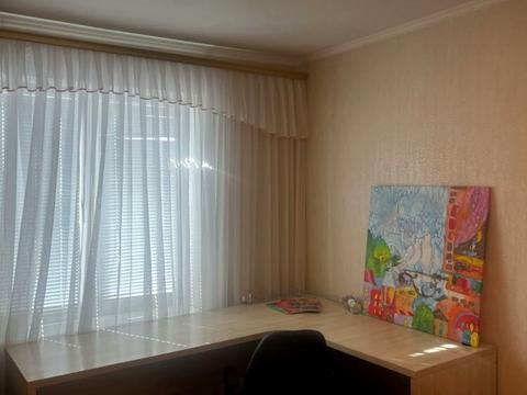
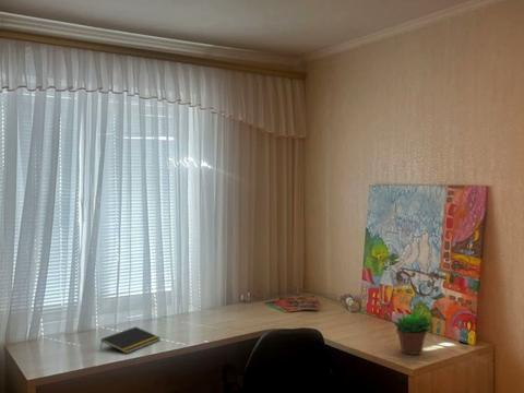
+ succulent plant [393,312,433,356]
+ notepad [99,325,162,355]
